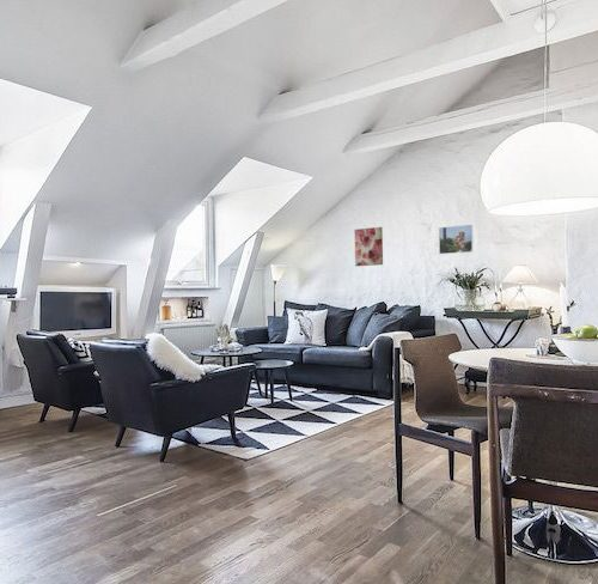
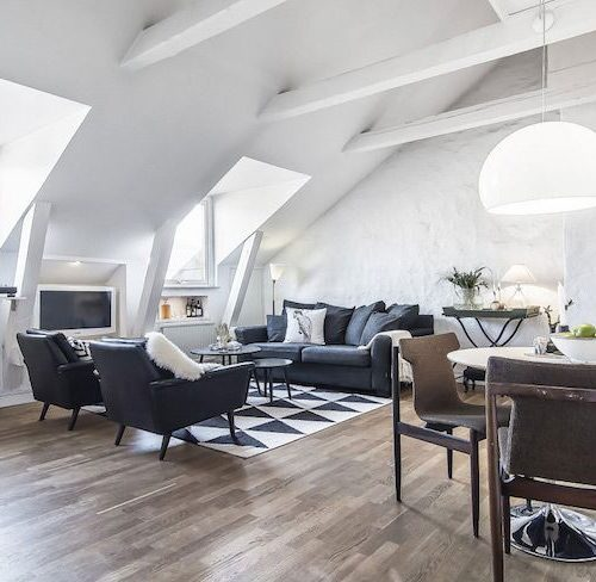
- wall art [354,226,384,267]
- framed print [438,224,474,255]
